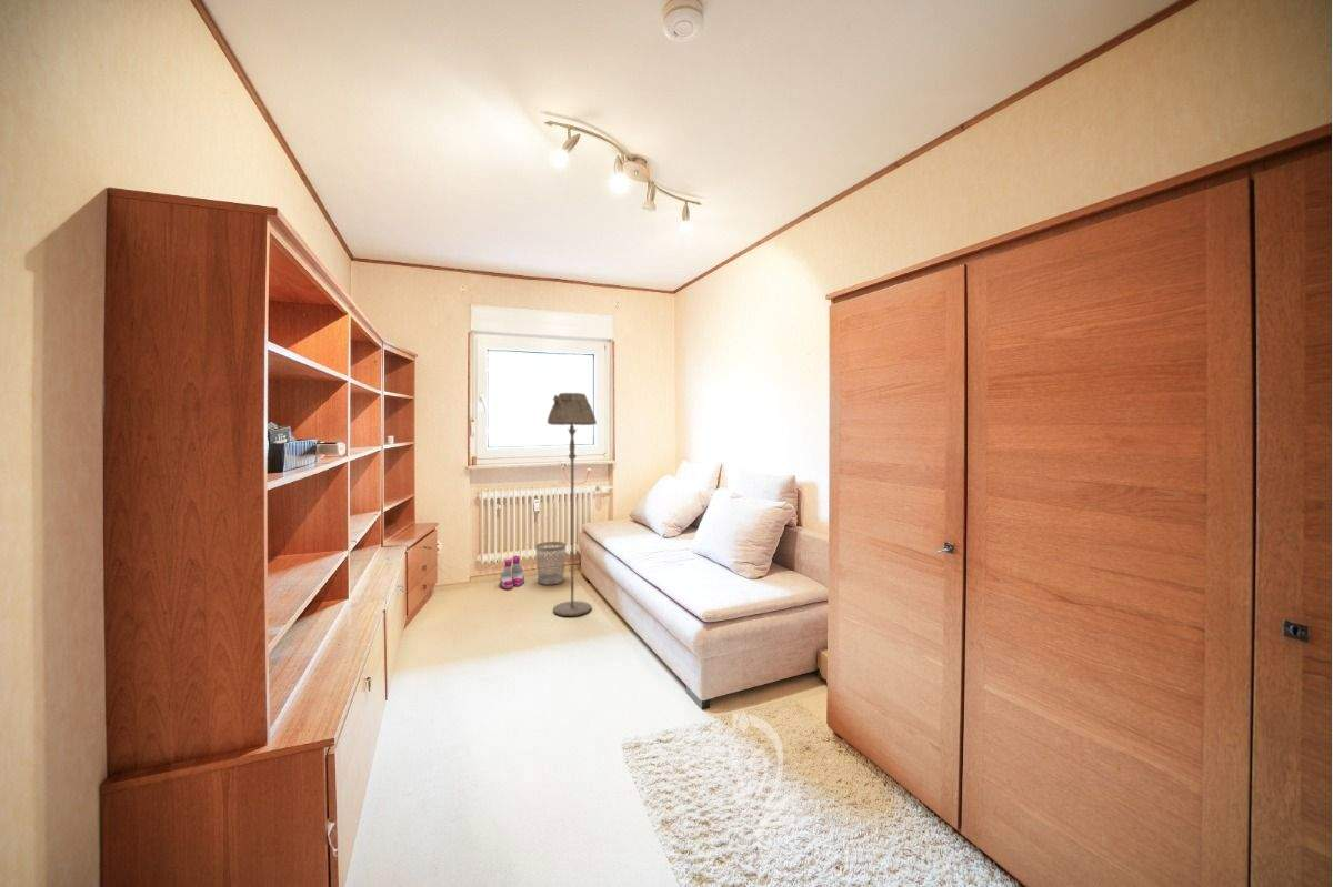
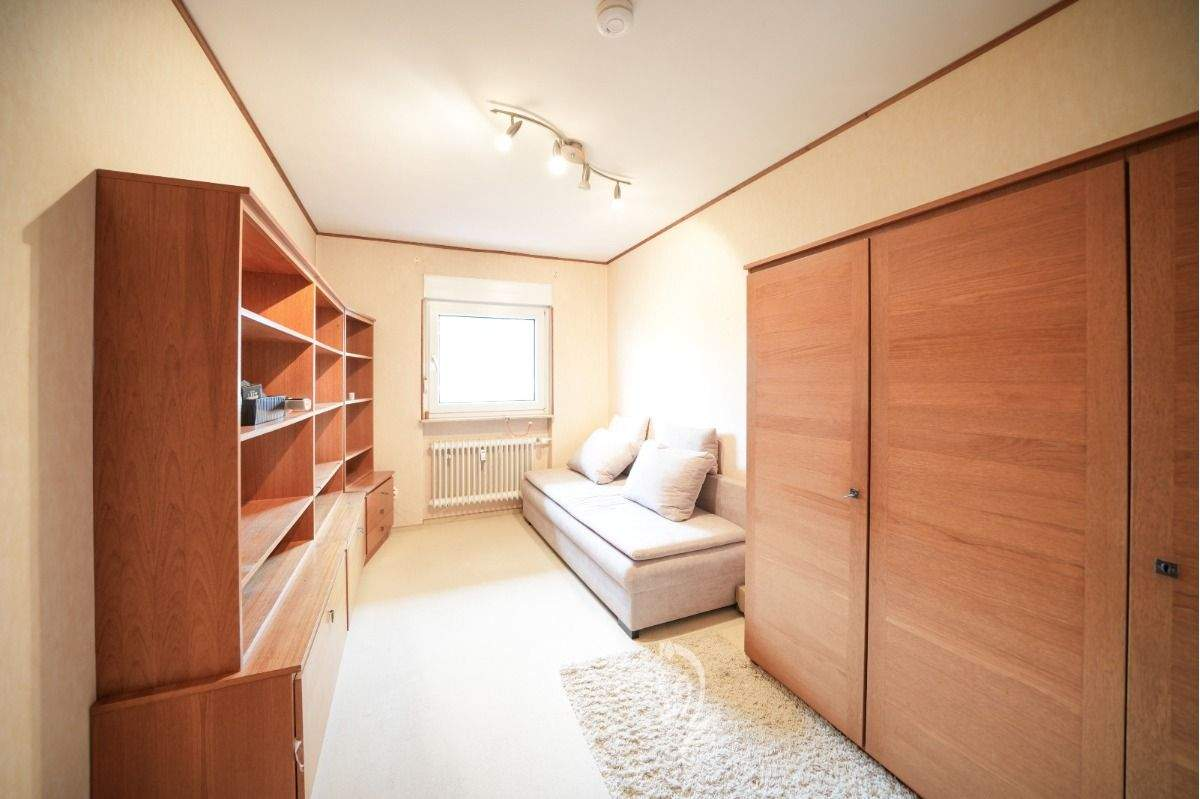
- floor lamp [547,392,598,617]
- wastebasket [534,541,568,586]
- boots [499,555,525,589]
